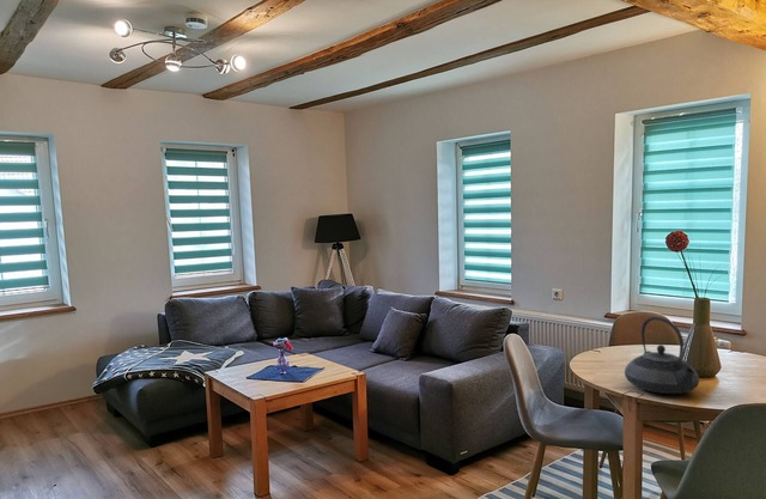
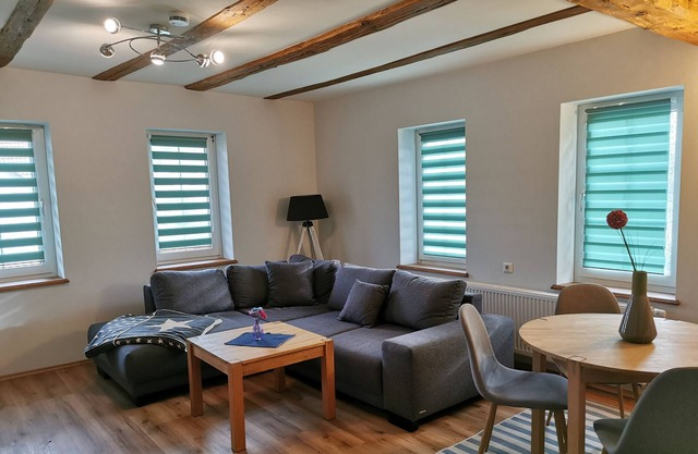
- teapot [624,316,700,395]
